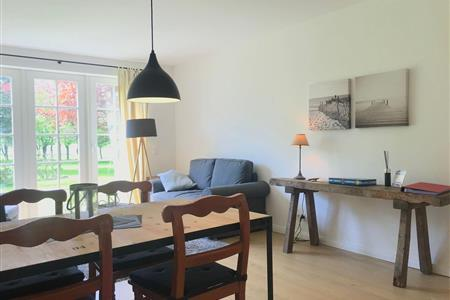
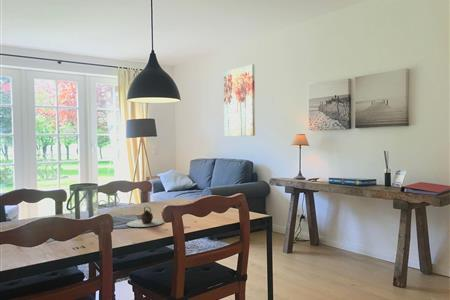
+ wall art [223,63,256,138]
+ teapot [126,206,164,228]
